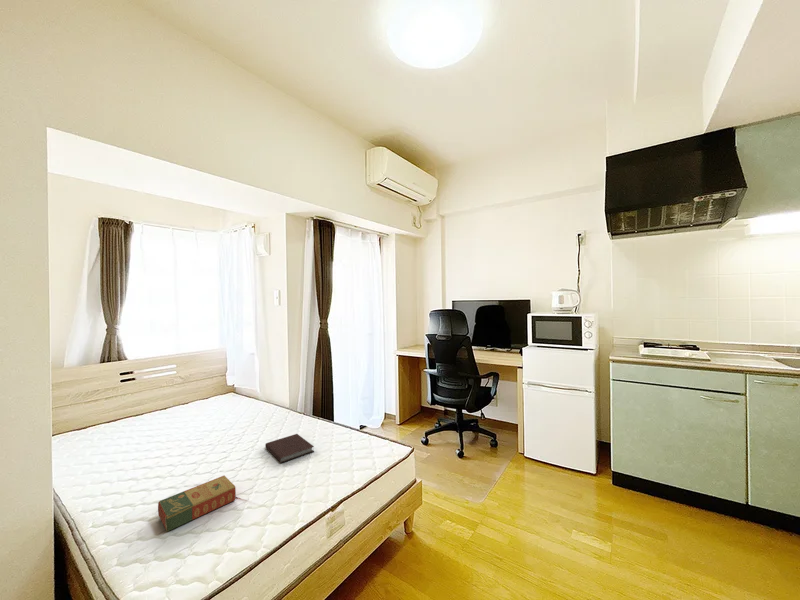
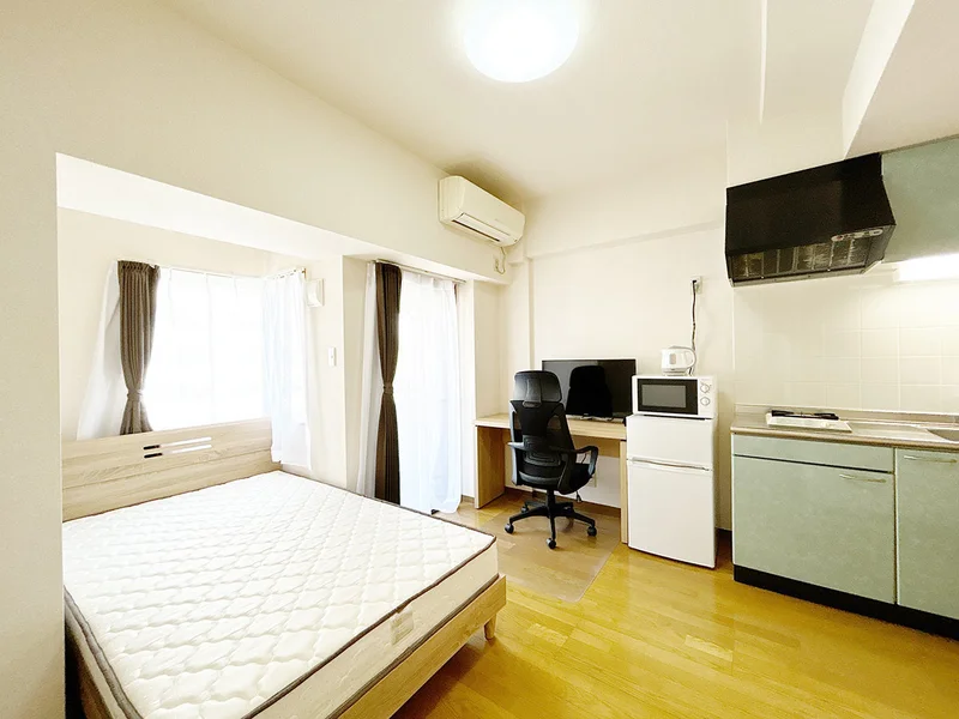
- notebook [264,433,315,464]
- book [157,474,237,533]
